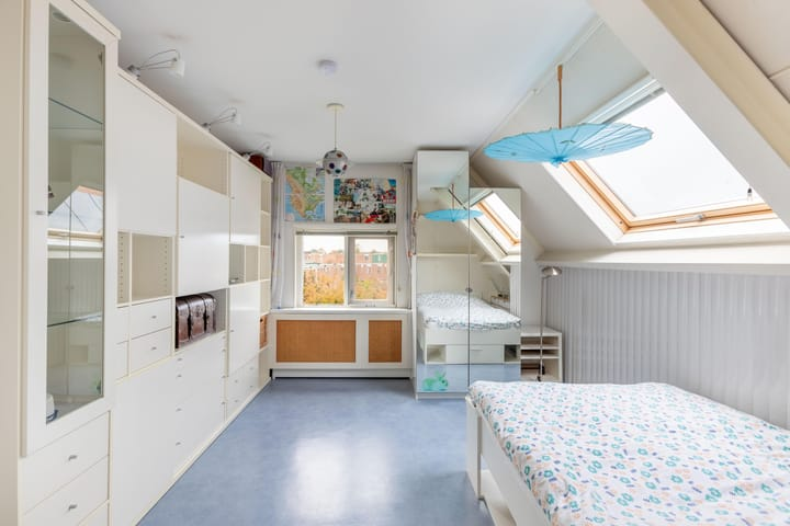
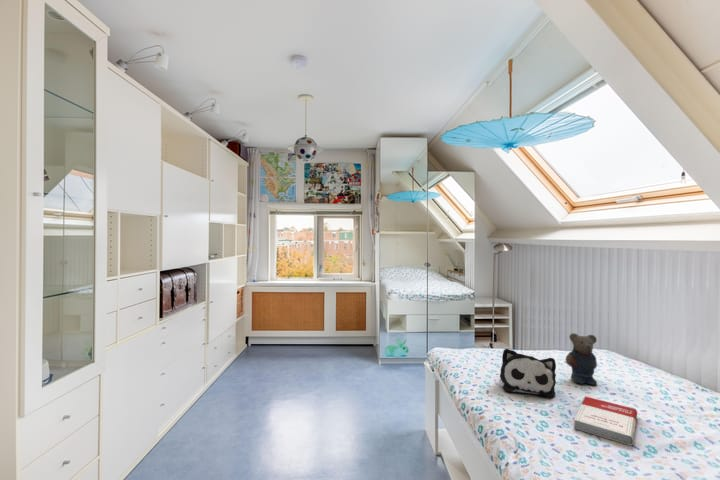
+ book [573,395,638,446]
+ plush toy [499,348,557,398]
+ teddy bear [564,332,598,386]
